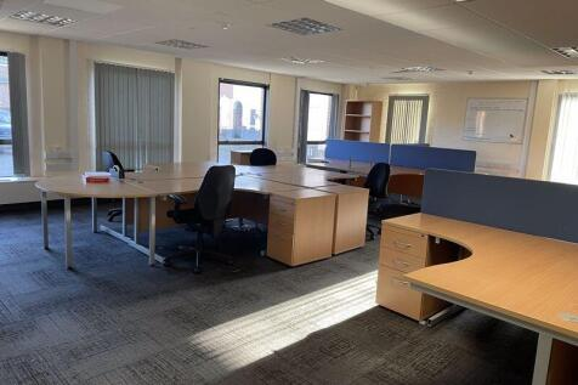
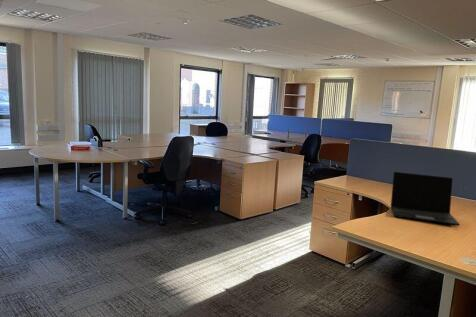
+ laptop [390,171,461,227]
